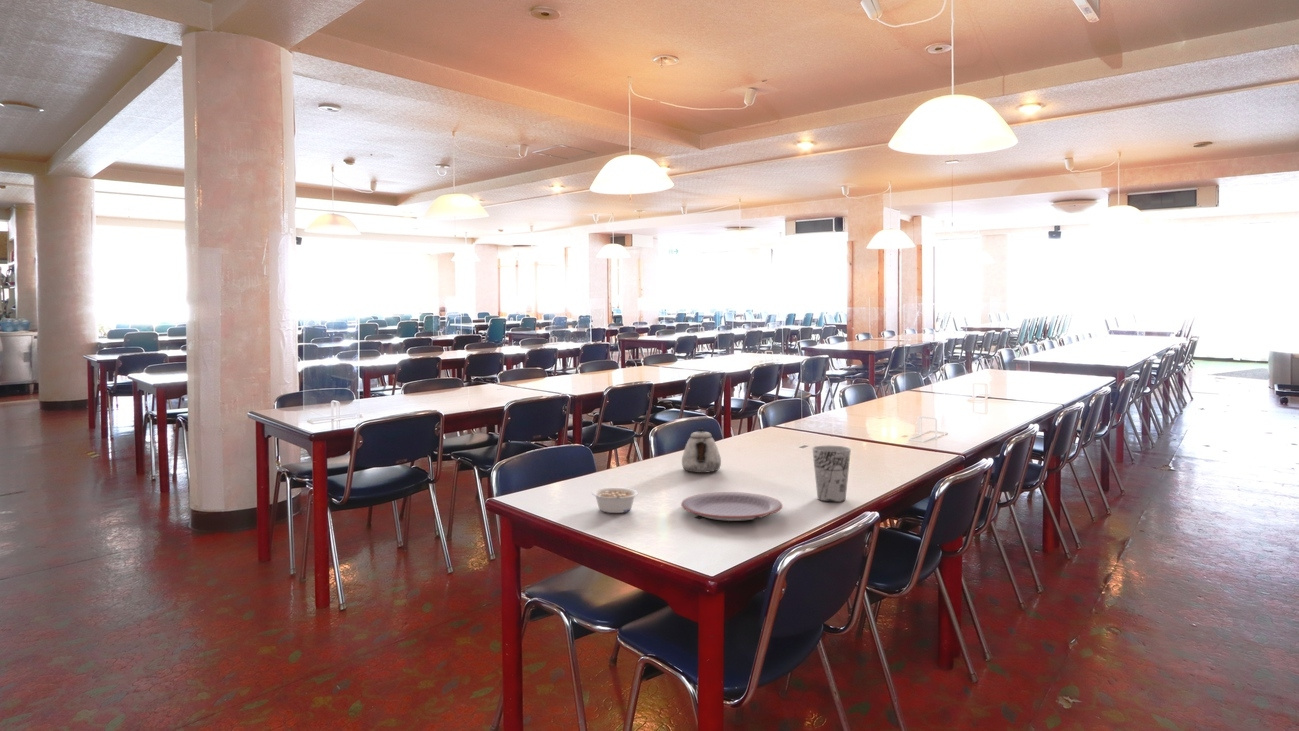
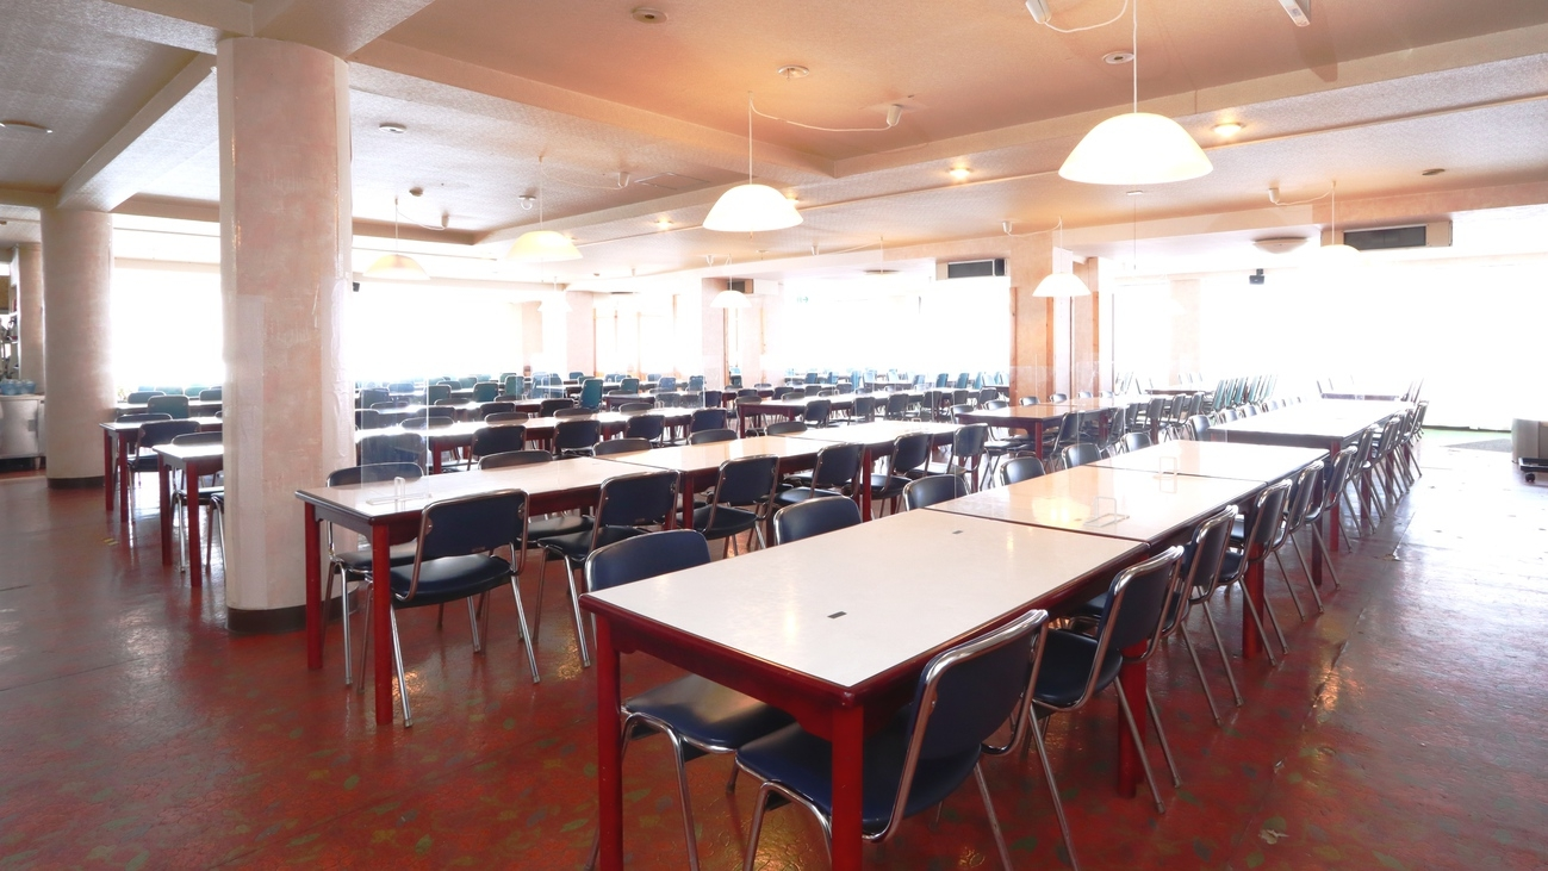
- cup [811,444,852,503]
- plate [680,491,783,522]
- teapot [681,427,722,474]
- legume [591,487,639,514]
